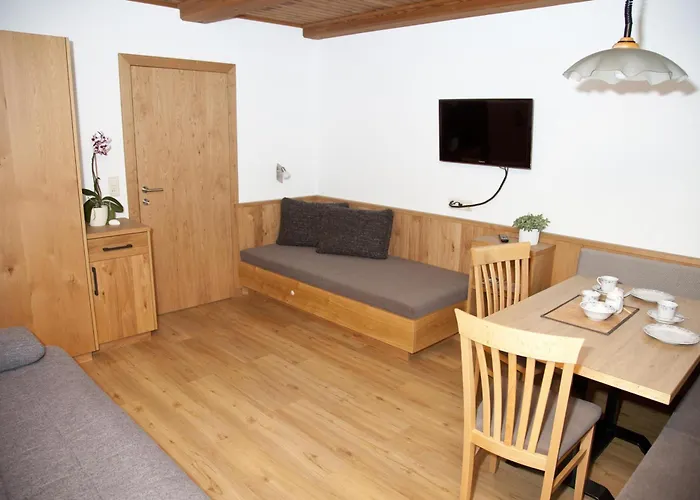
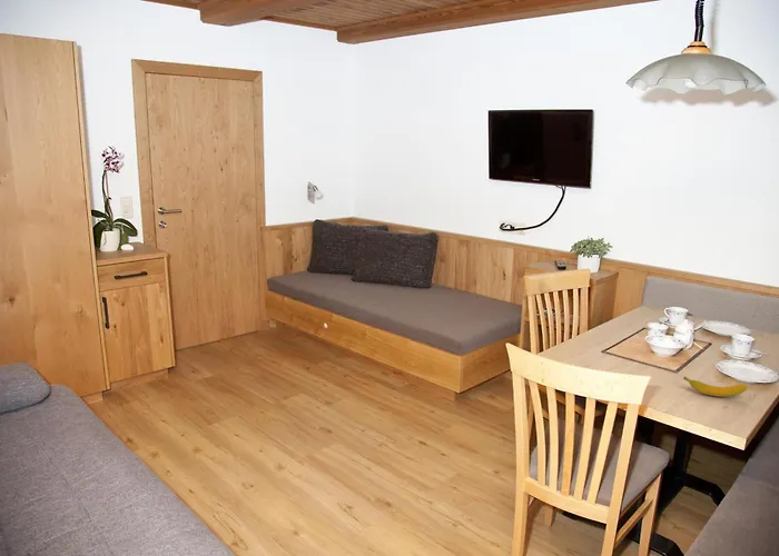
+ banana [682,376,748,398]
